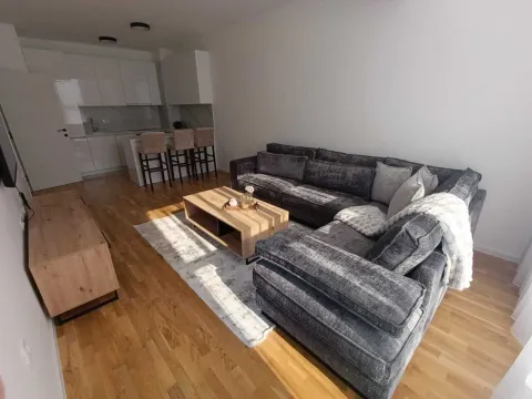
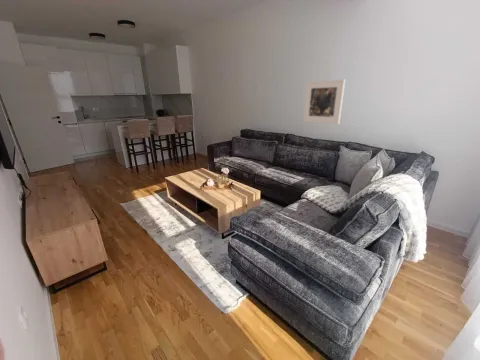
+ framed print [302,78,346,125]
